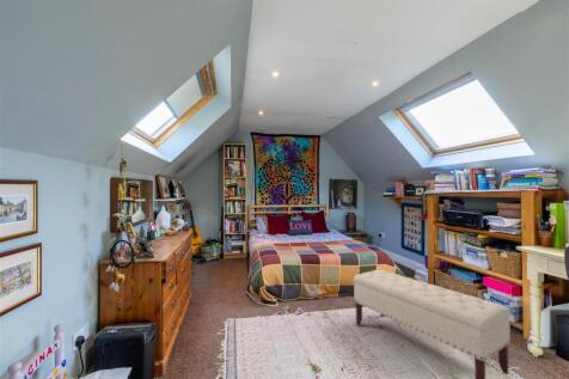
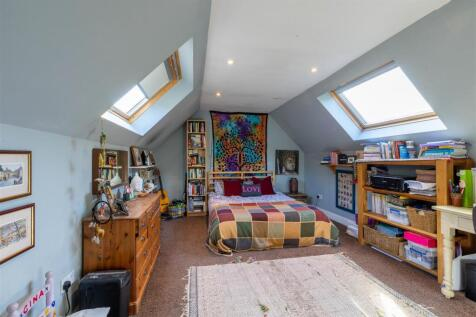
- bench [353,269,512,379]
